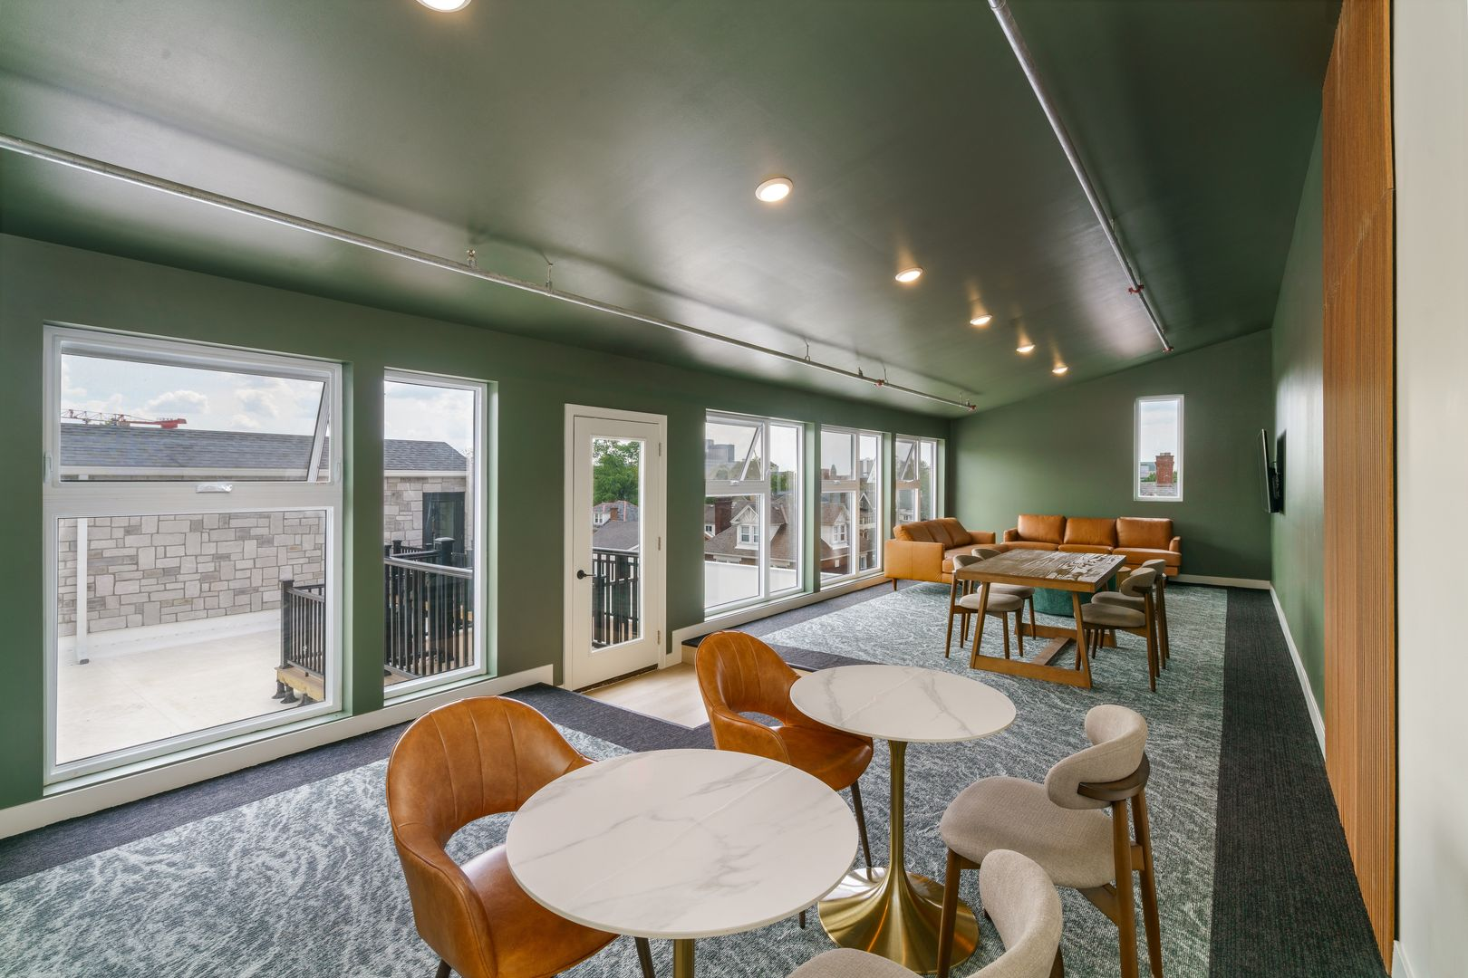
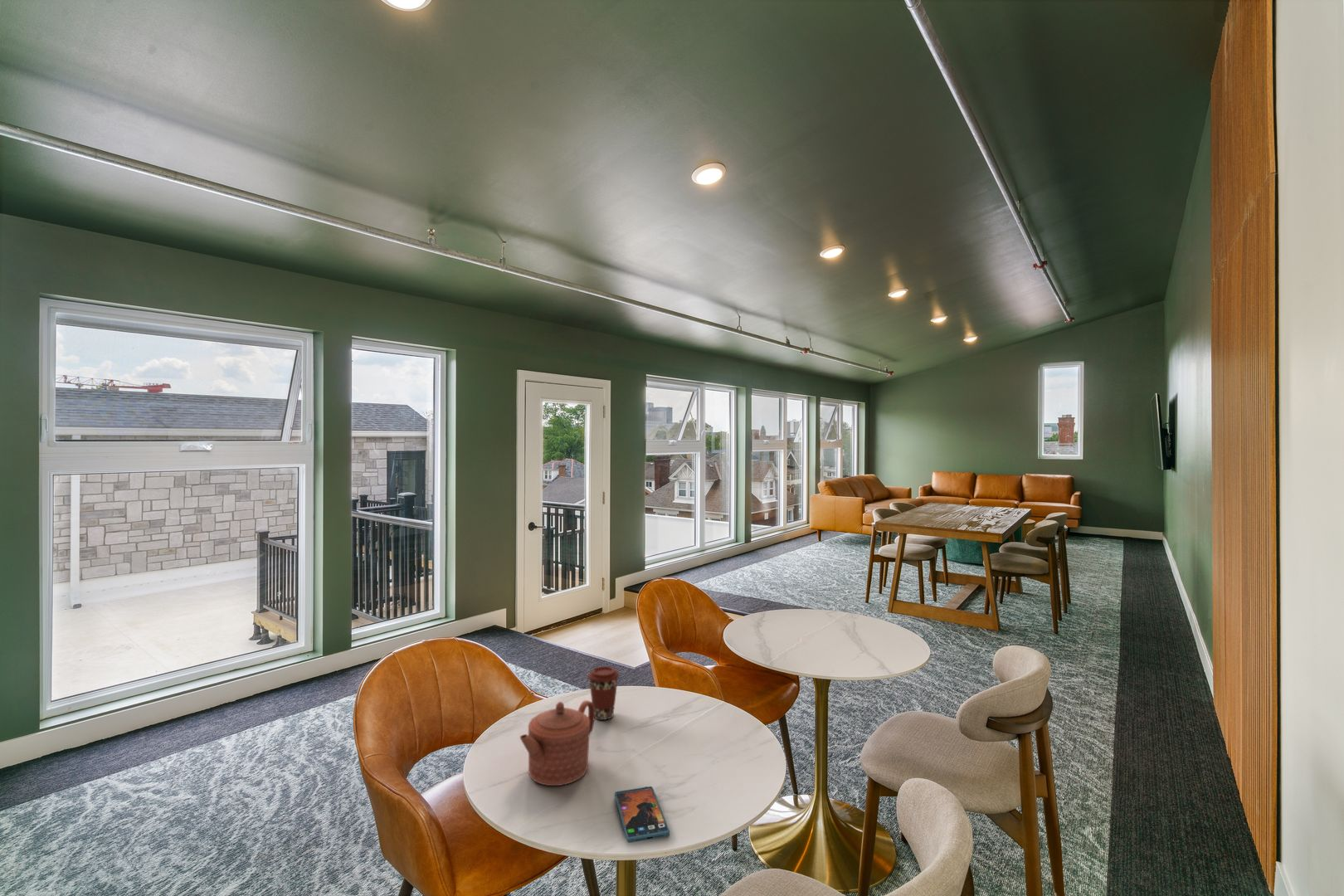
+ smartphone [614,786,670,844]
+ coffee cup [587,665,620,721]
+ teapot [519,699,596,786]
